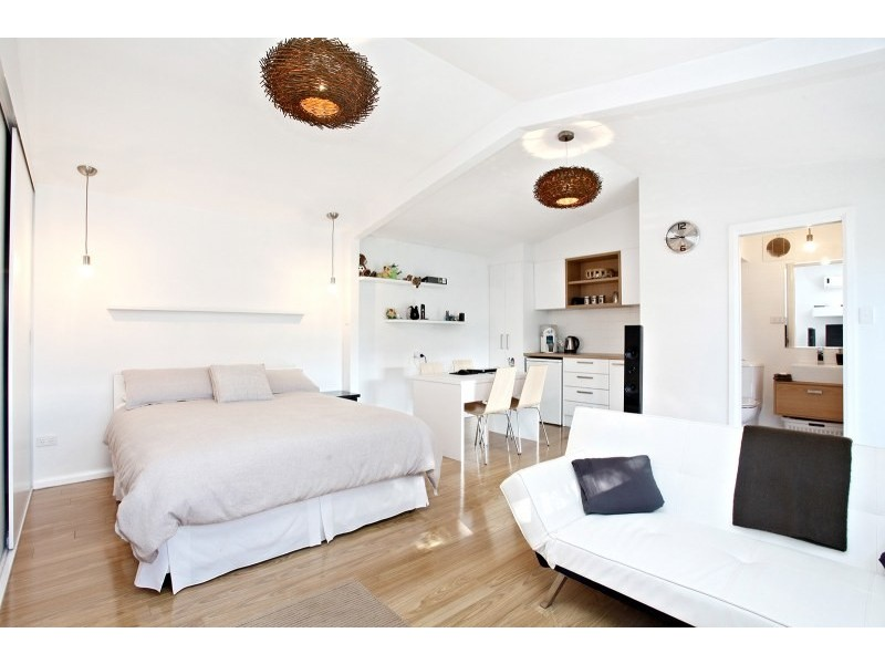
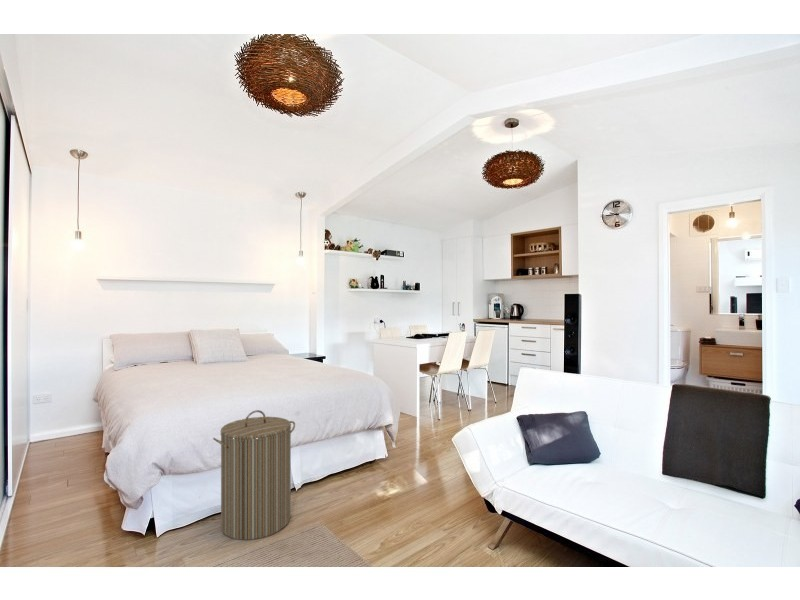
+ laundry hamper [212,409,296,541]
